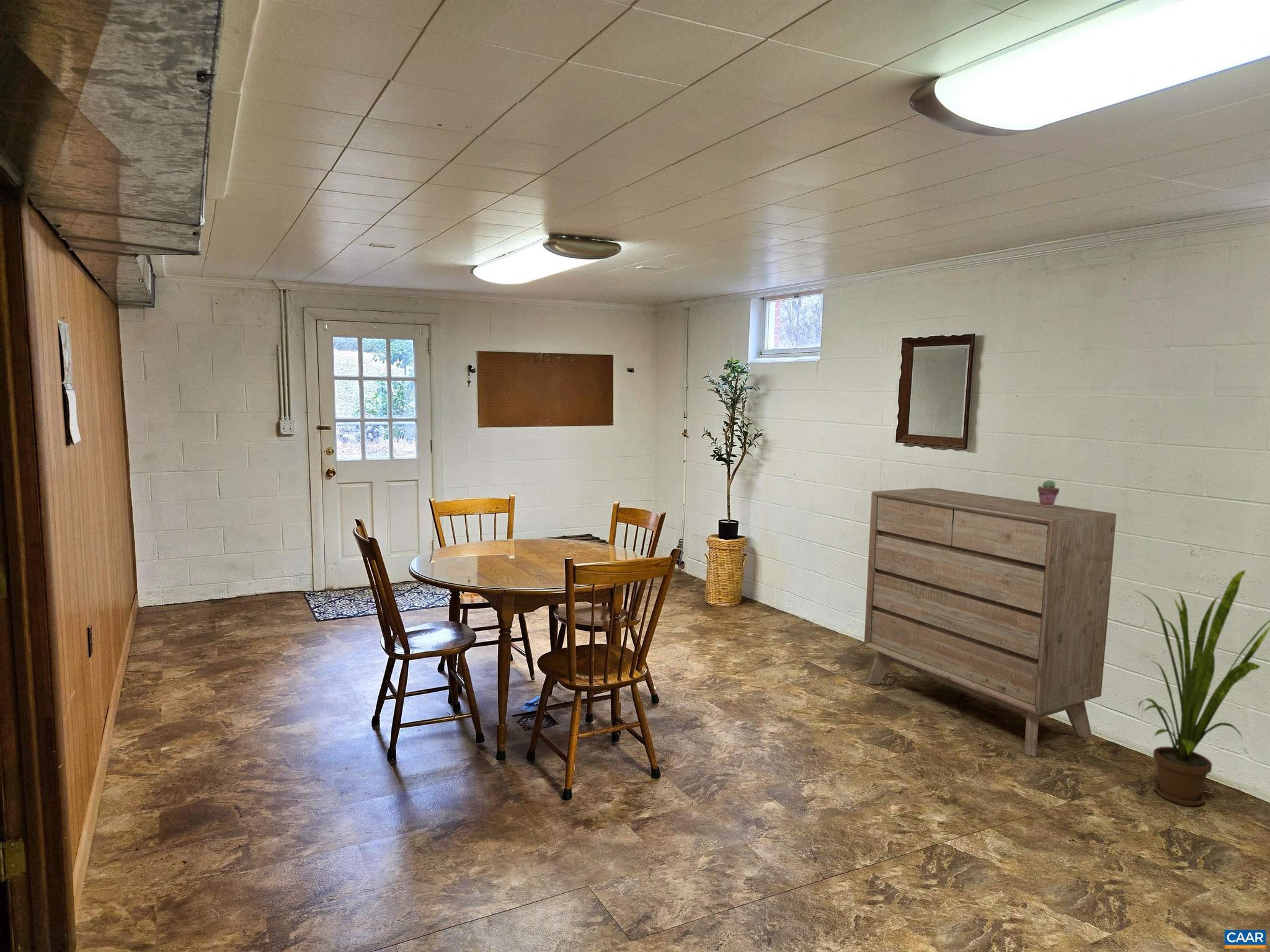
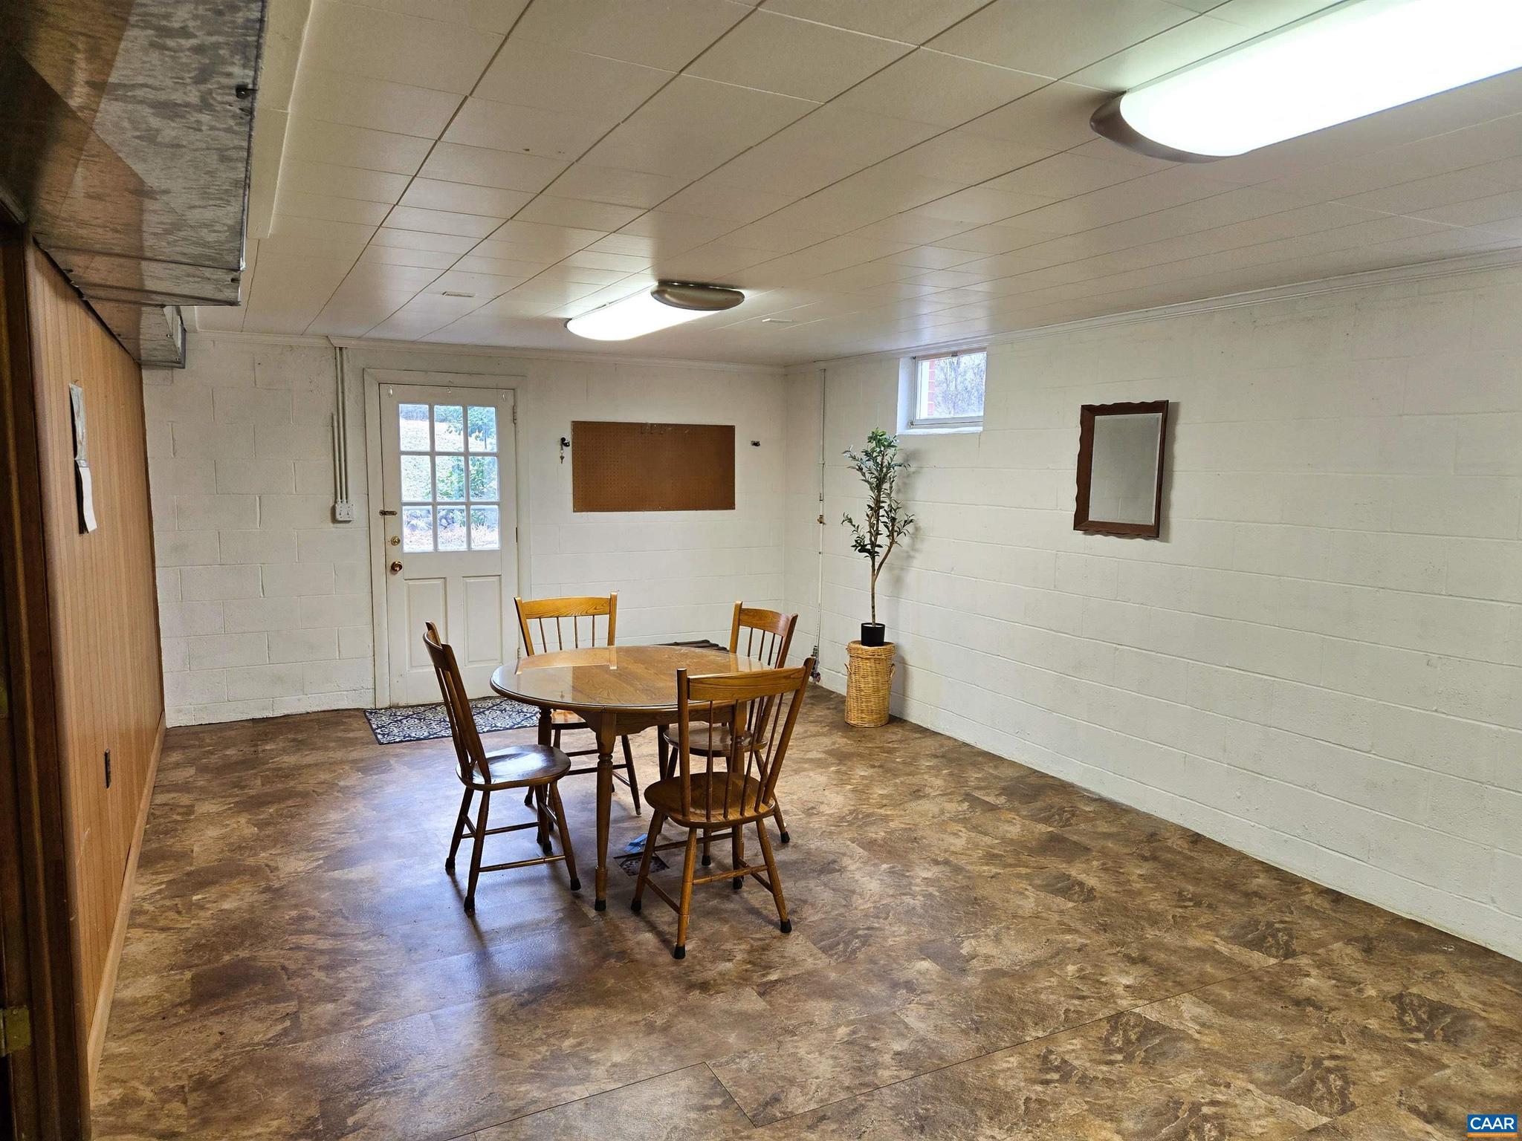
- dresser [863,487,1117,757]
- potted succulent [1037,479,1060,506]
- house plant [1134,570,1270,806]
